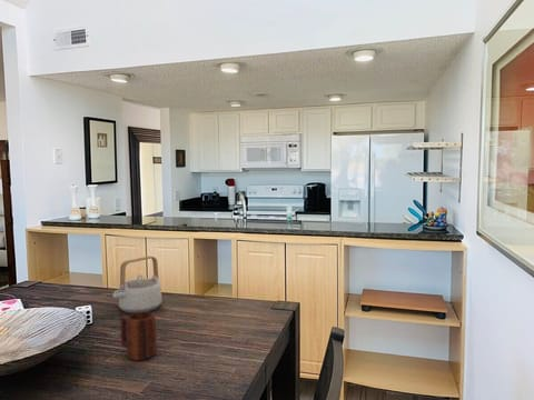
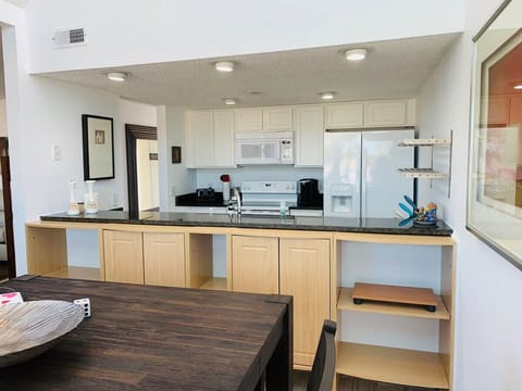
- mug [120,311,158,361]
- teapot [111,256,162,314]
